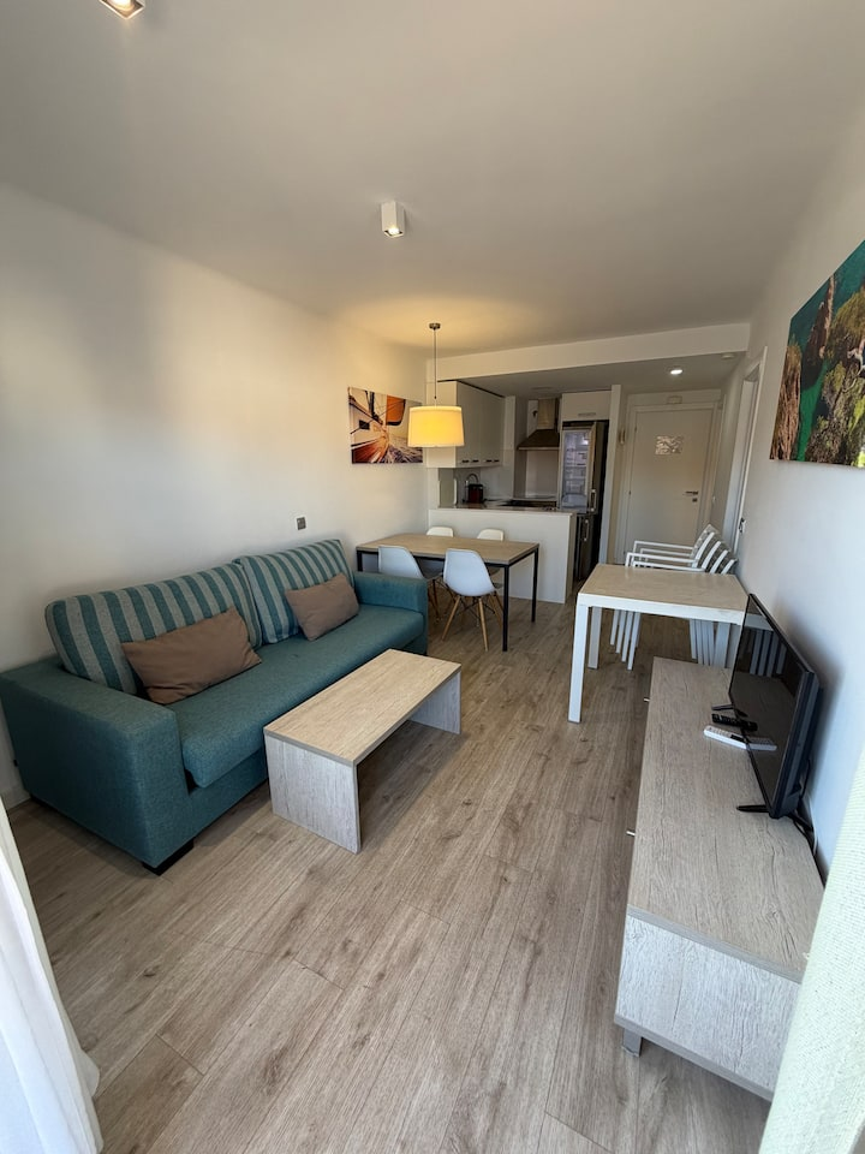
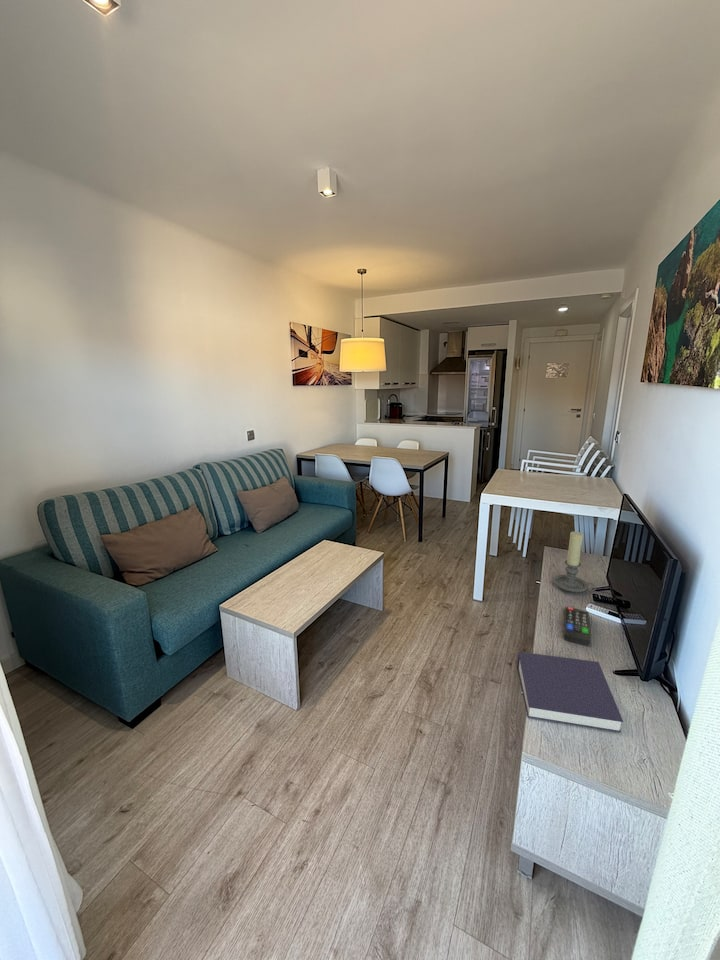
+ book [516,651,624,733]
+ candle holder [552,531,597,593]
+ remote control [563,606,592,647]
